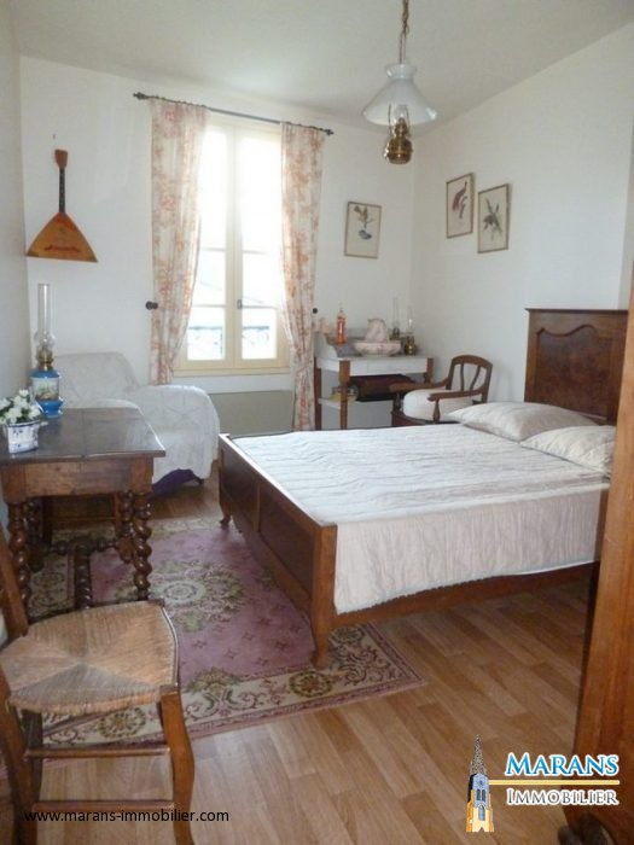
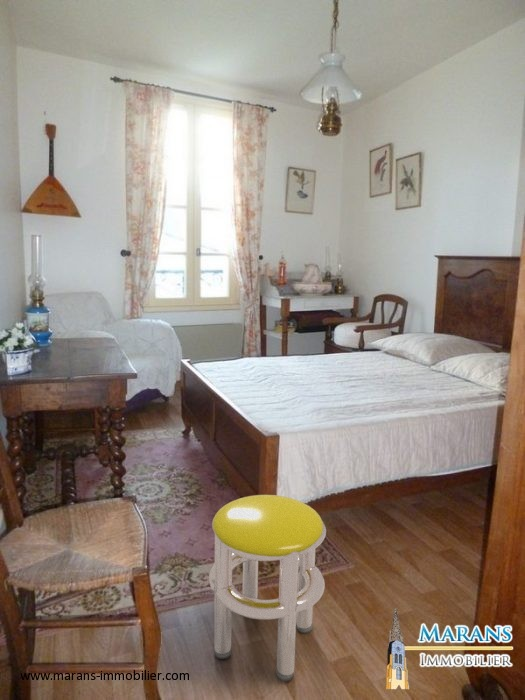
+ stool [208,494,327,682]
